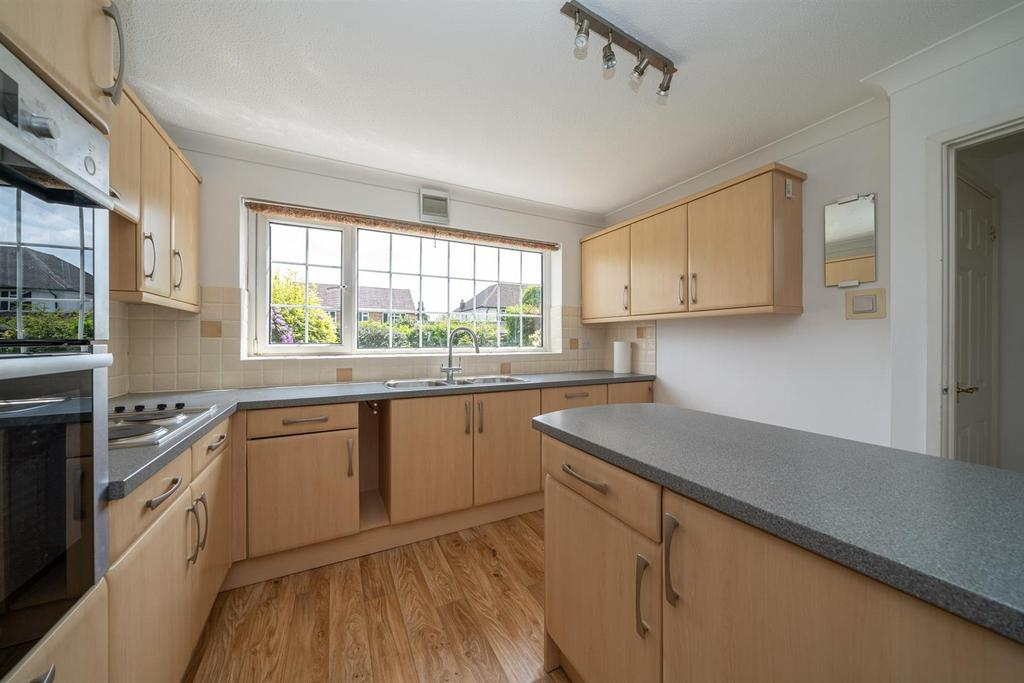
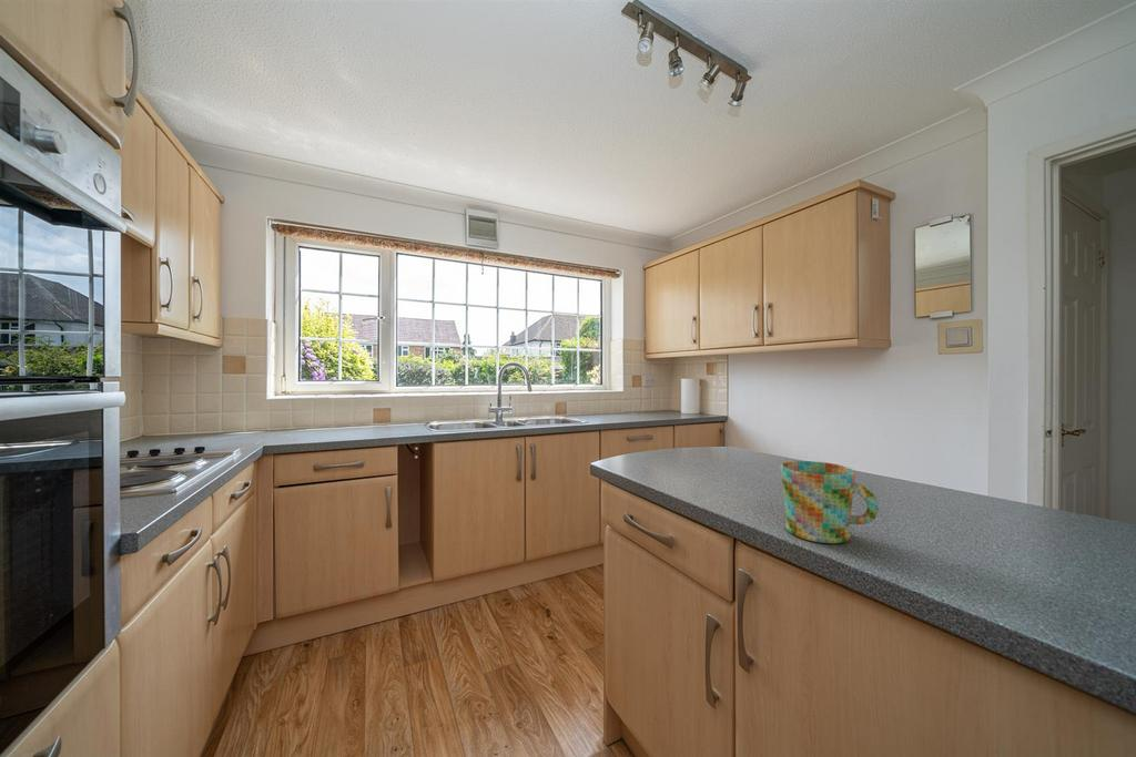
+ mug [779,460,880,544]
